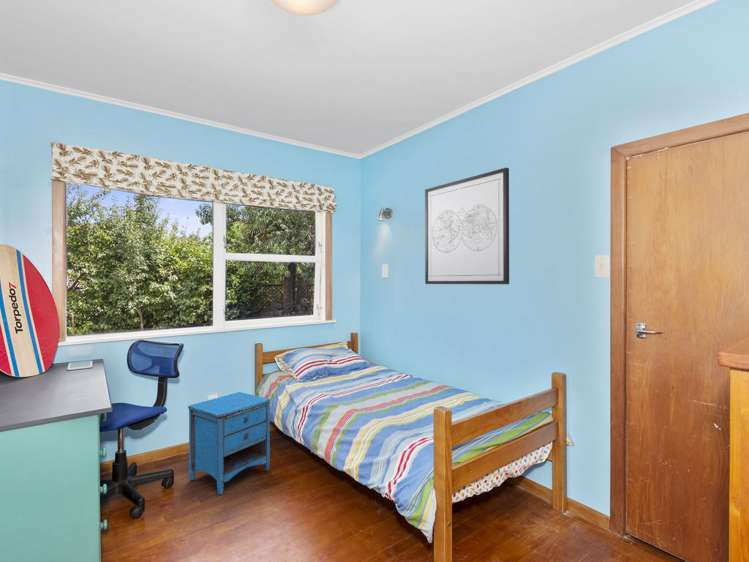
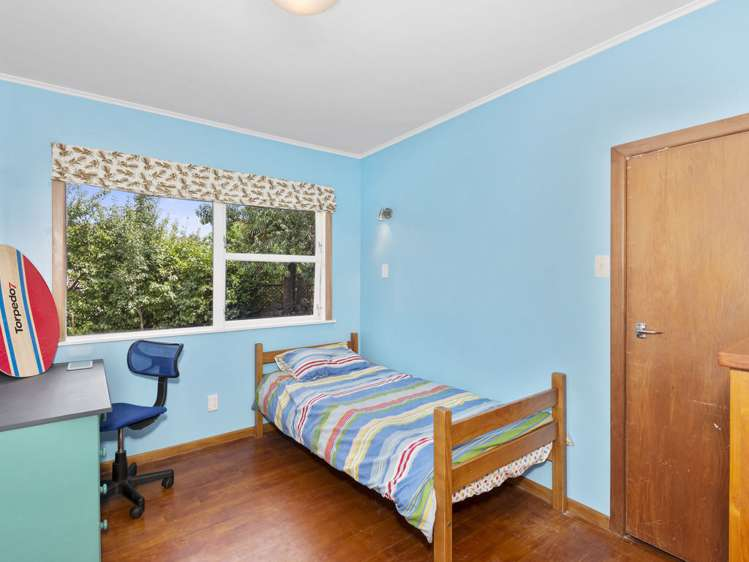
- nightstand [187,391,271,496]
- wall art [424,167,510,285]
